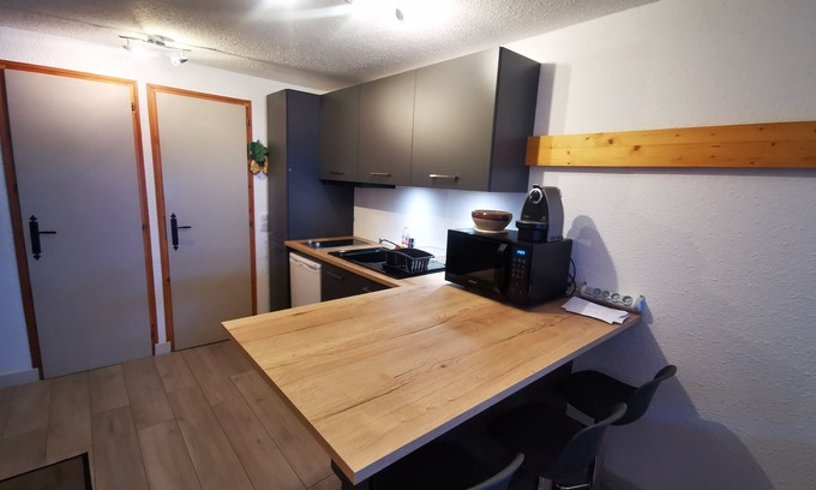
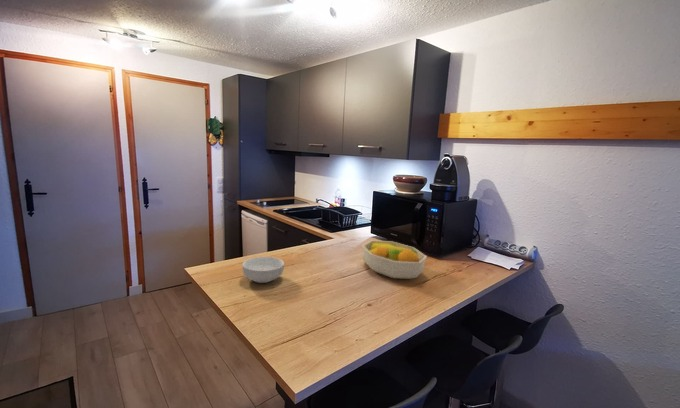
+ fruit bowl [361,240,428,280]
+ cereal bowl [241,256,285,284]
